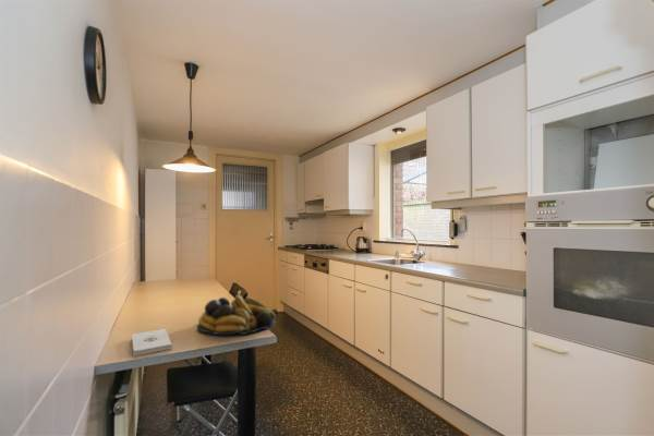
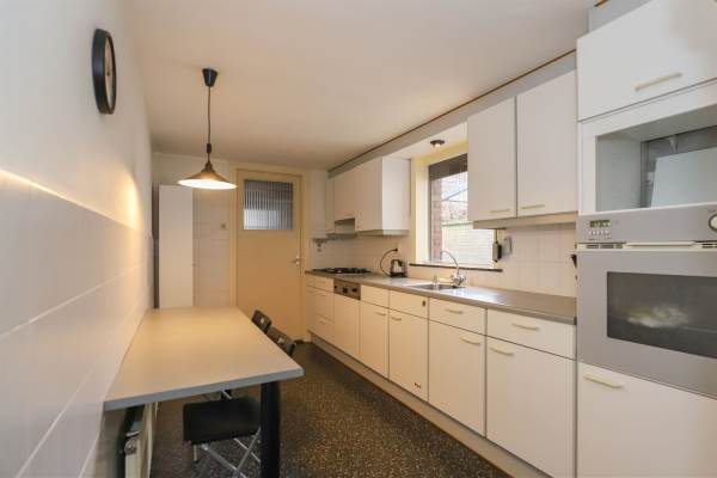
- fruit bowl [196,294,276,336]
- notepad [131,328,172,356]
